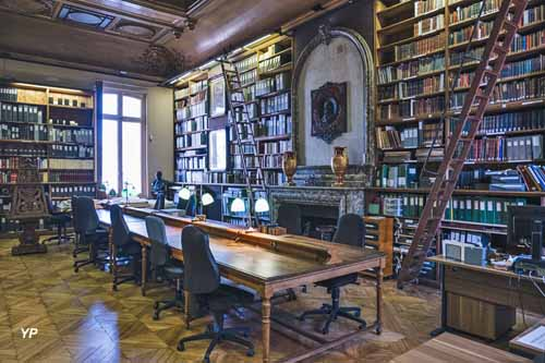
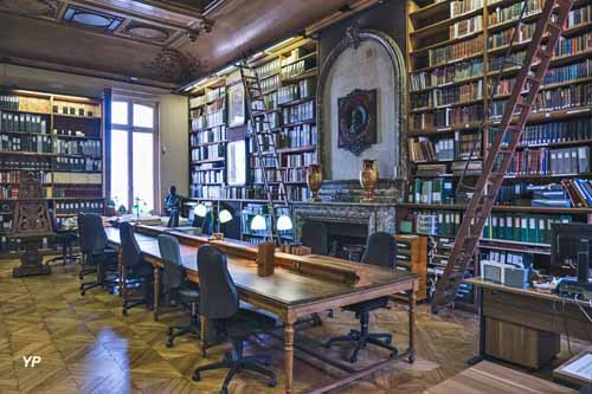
+ book [256,240,277,278]
